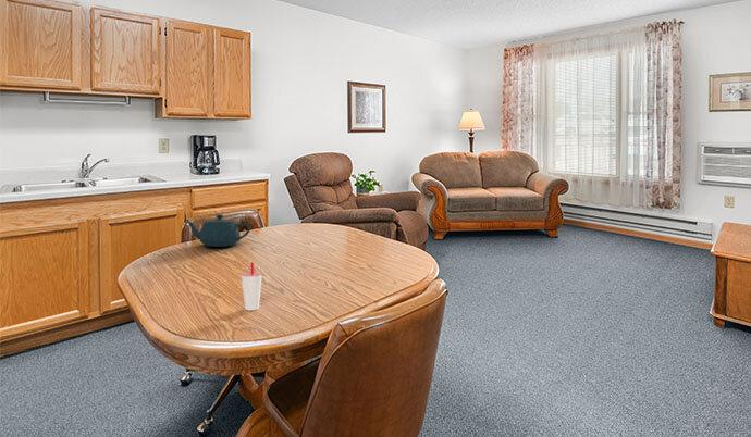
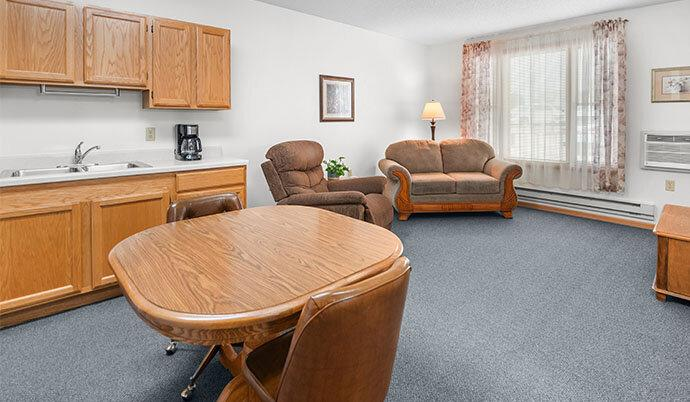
- teapot [185,213,251,248]
- cup [239,261,263,311]
